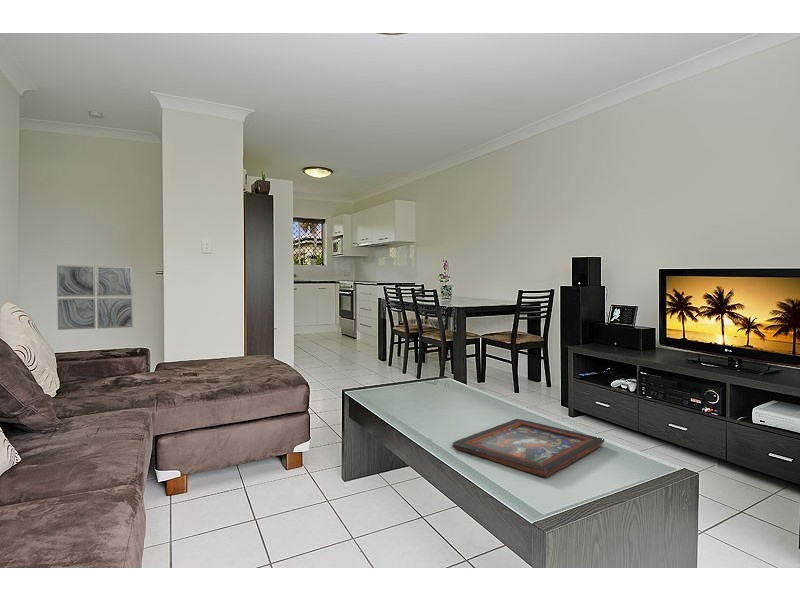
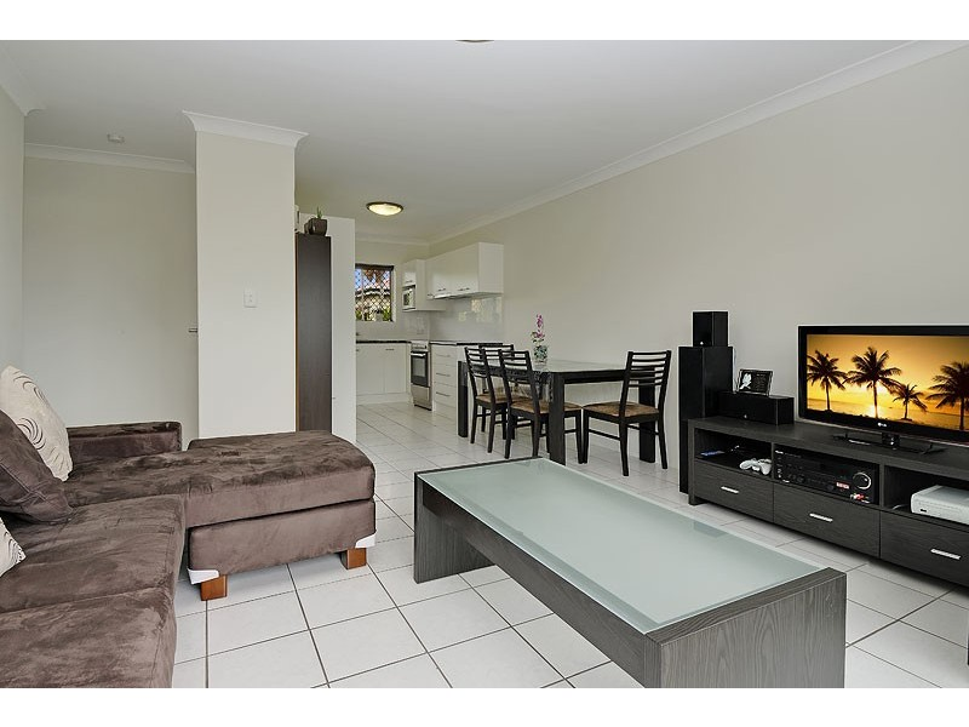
- wall art [56,264,134,331]
- decorative tray [451,418,605,478]
